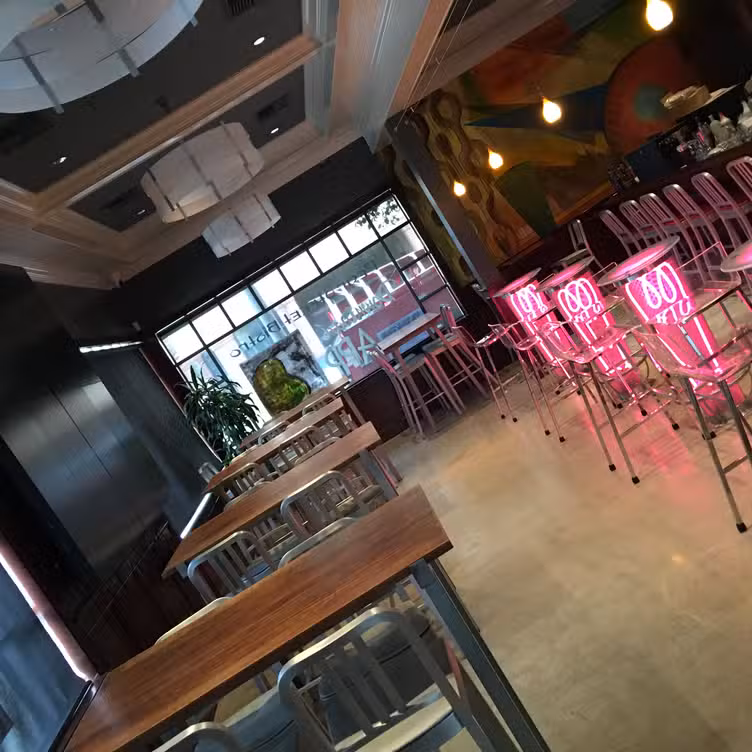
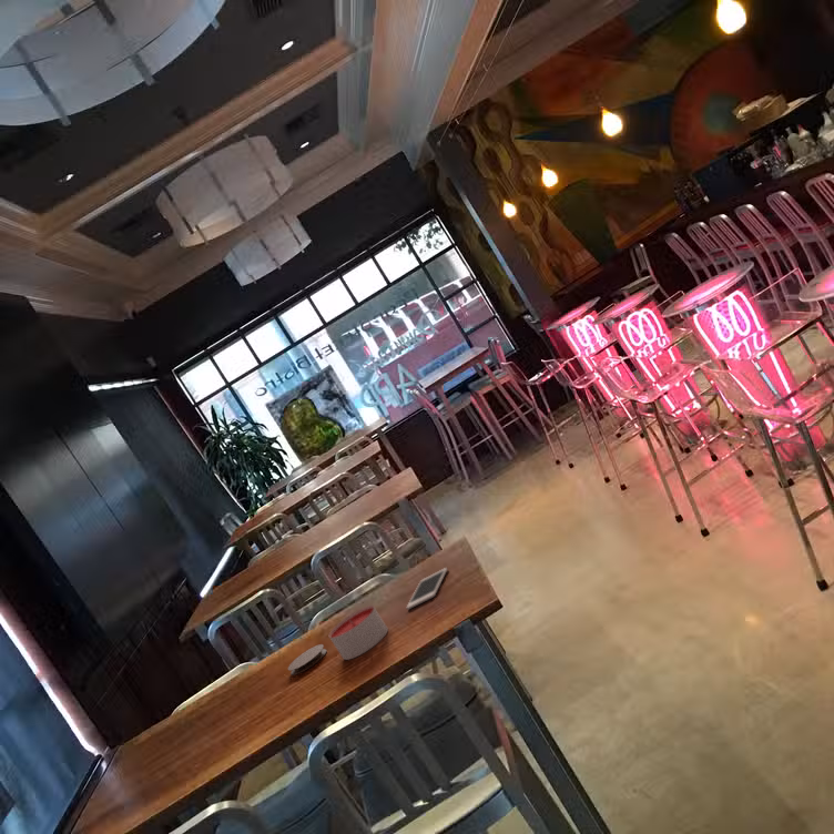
+ candle [328,604,389,661]
+ cell phone [406,567,449,611]
+ coaster [287,643,327,677]
